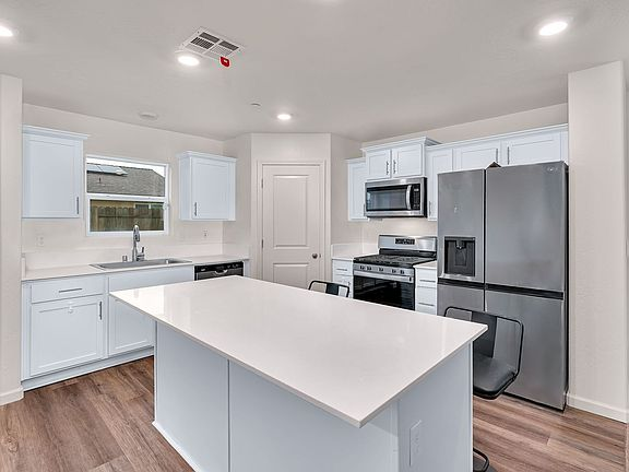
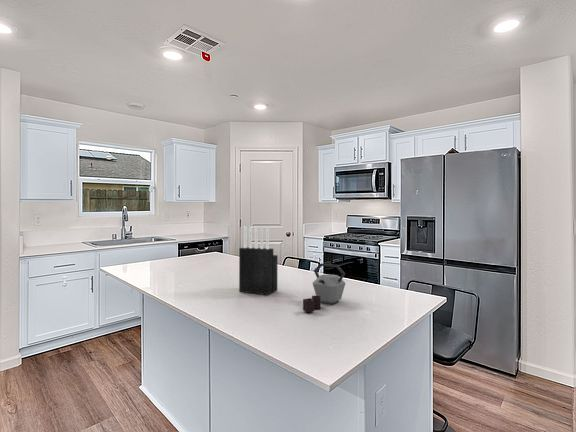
+ knife block [238,225,279,296]
+ kettle [302,263,346,313]
